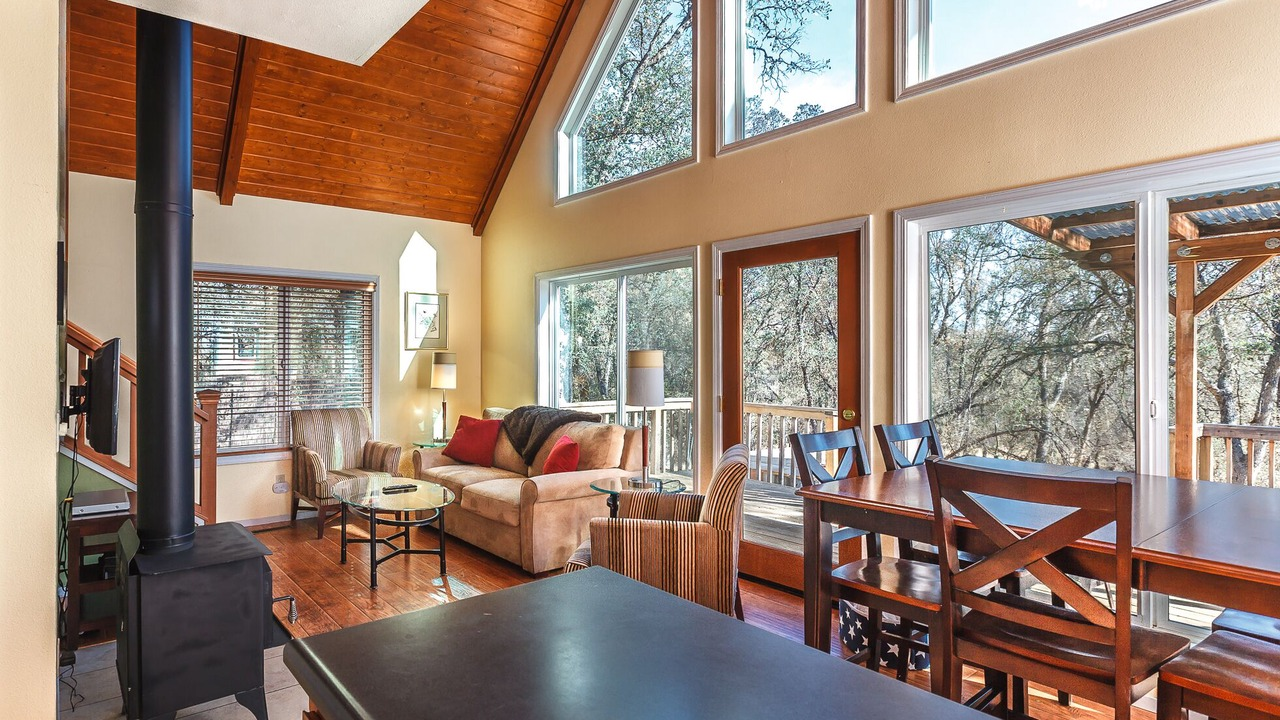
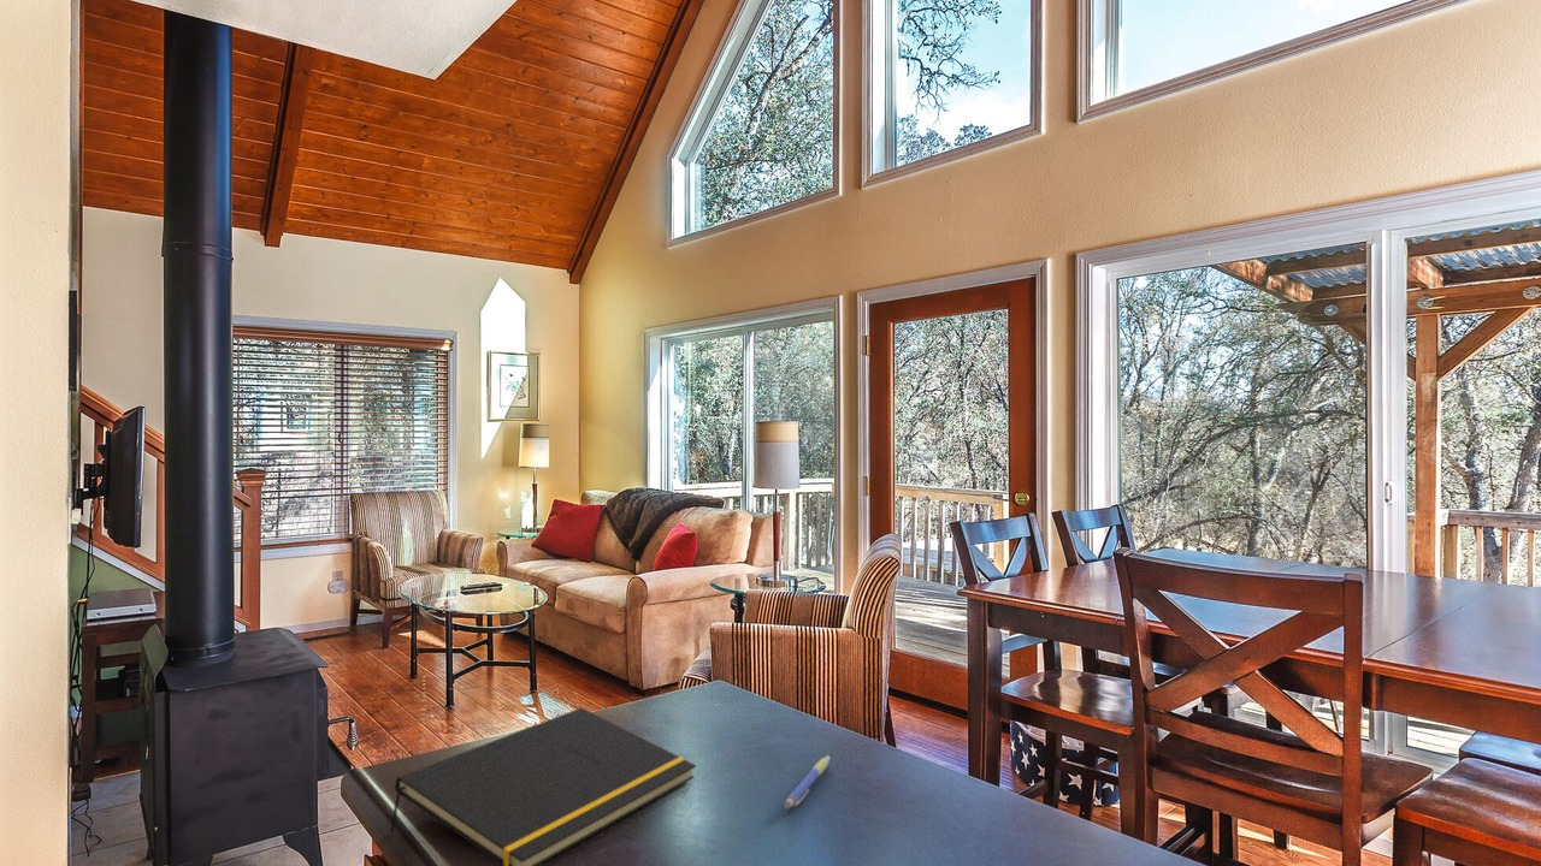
+ notepad [389,706,697,866]
+ pen [783,754,831,811]
